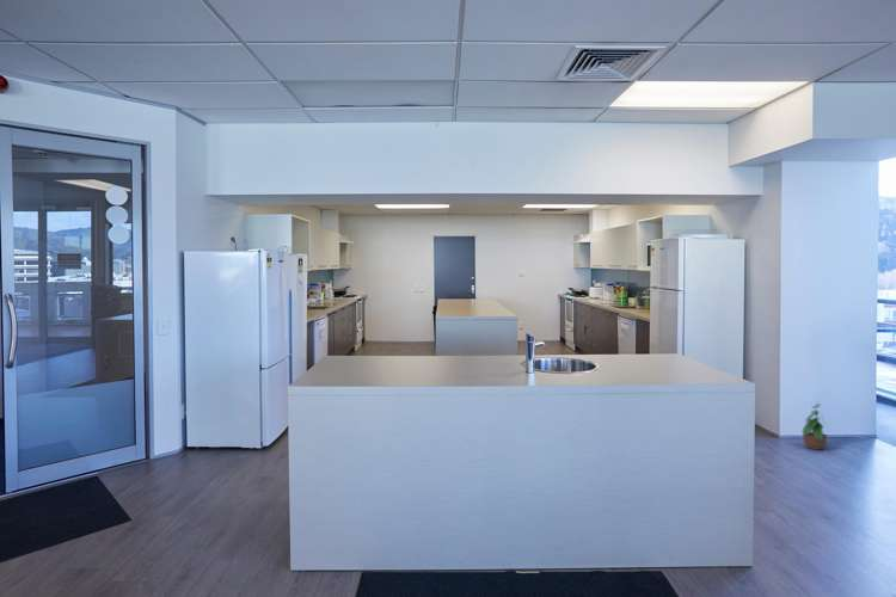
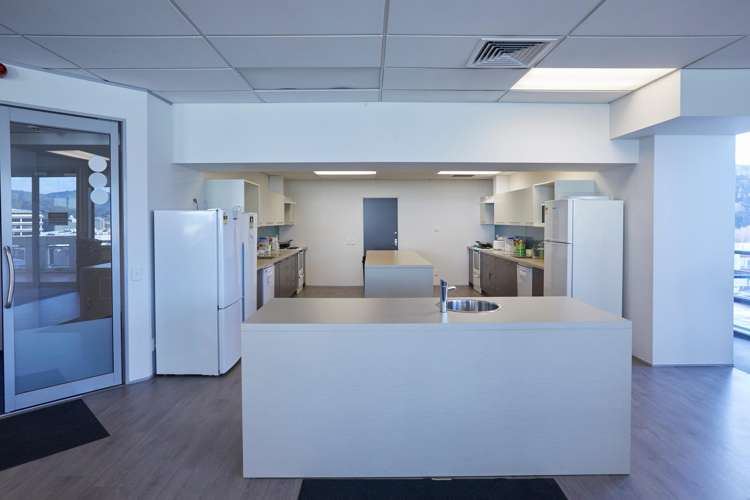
- potted plant [802,400,833,451]
